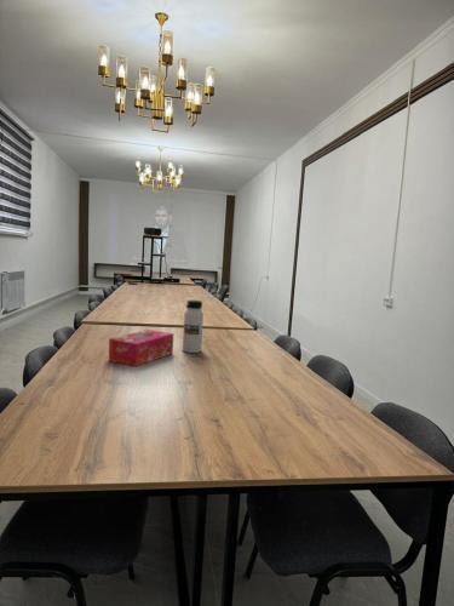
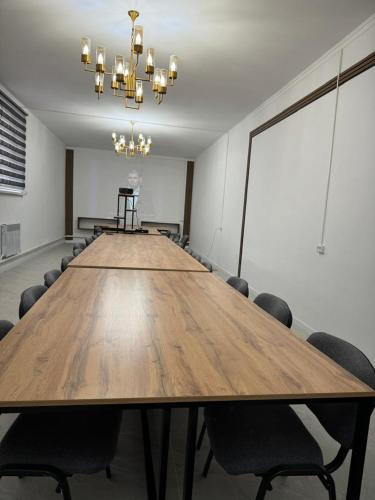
- water bottle [182,299,205,354]
- tissue box [108,328,174,367]
